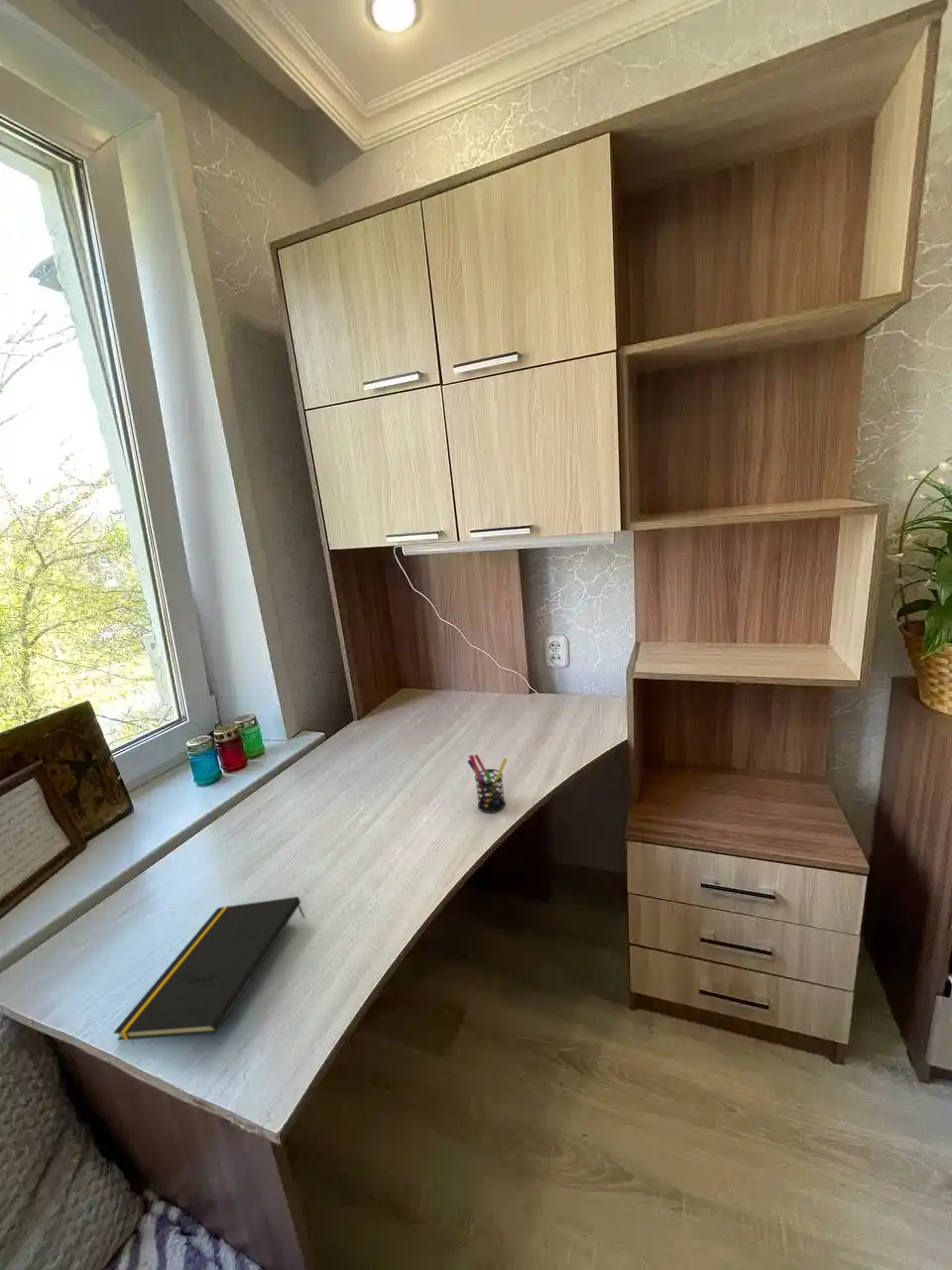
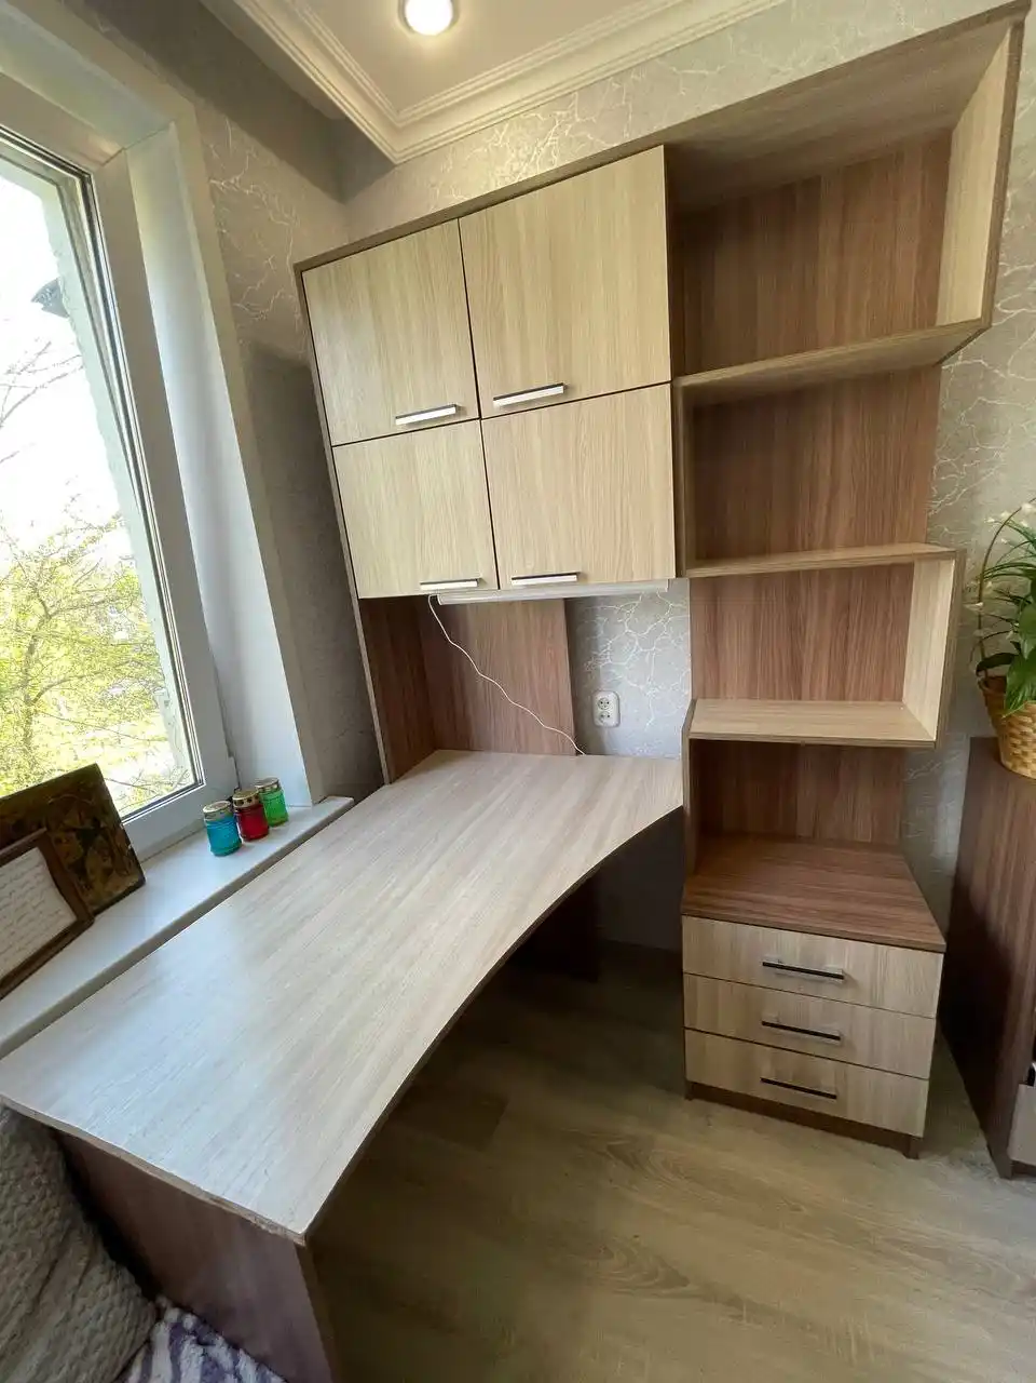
- pen holder [466,753,508,814]
- notepad [113,896,305,1042]
